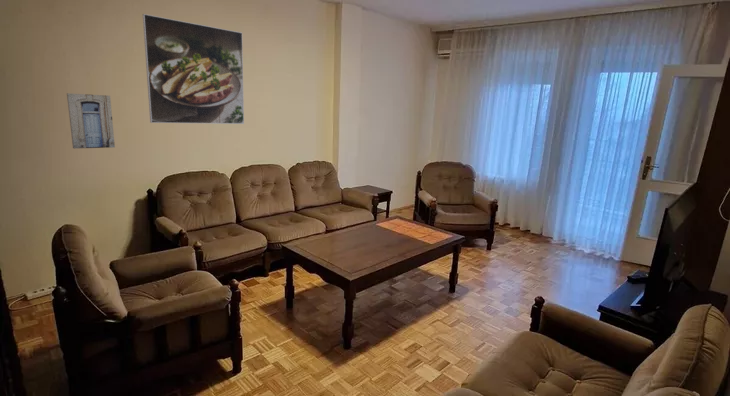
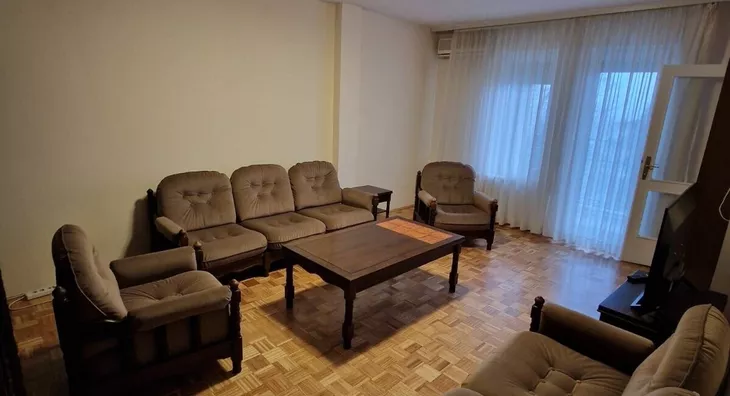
- wall art [66,92,116,150]
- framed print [142,13,245,125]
